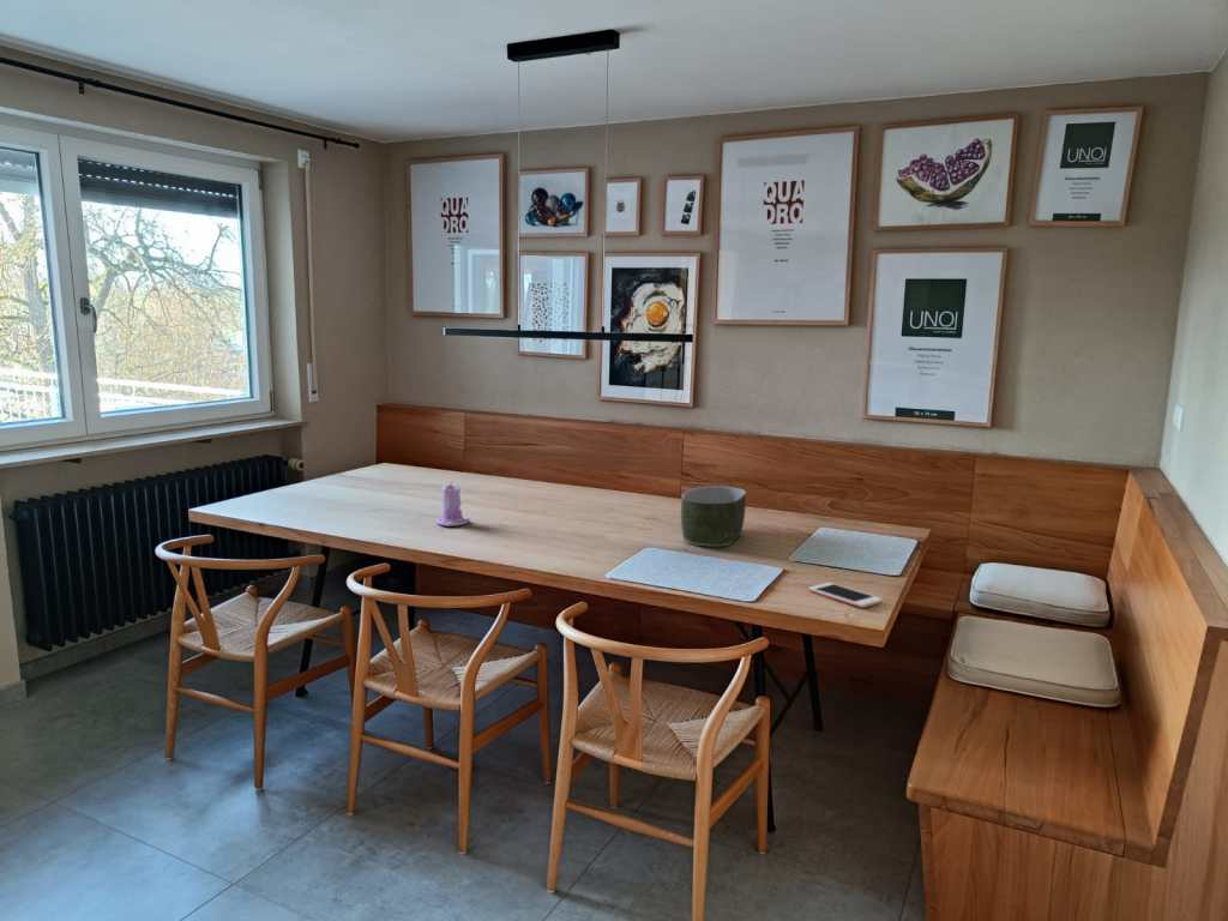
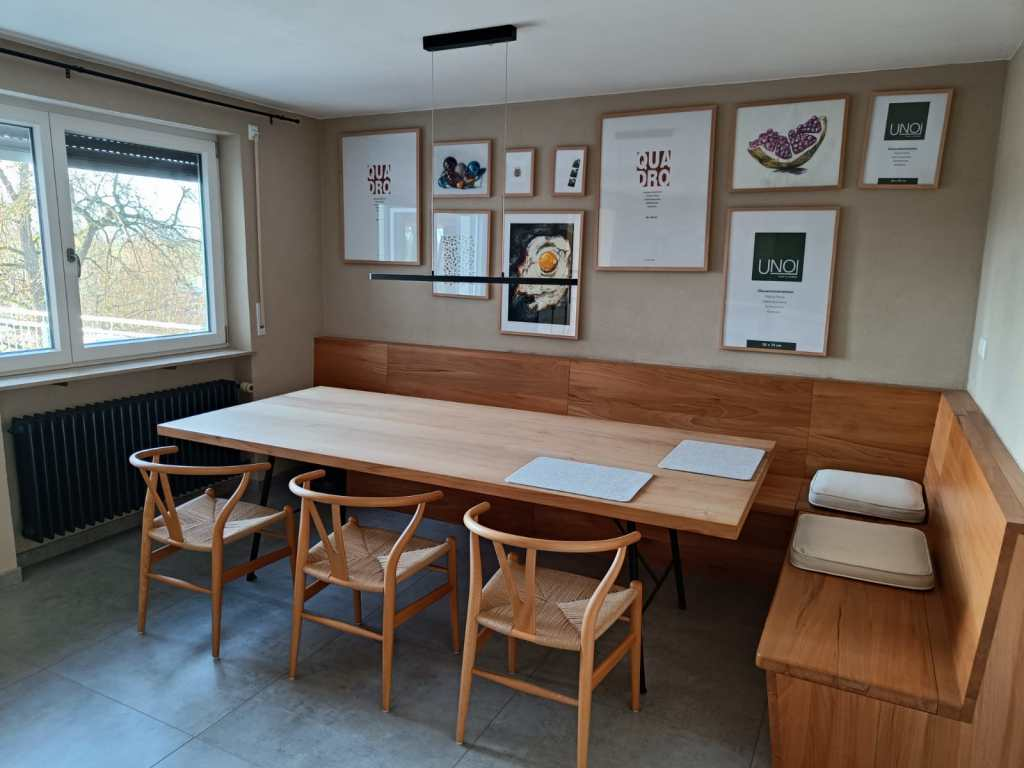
- cell phone [808,582,884,609]
- bowl [680,484,747,548]
- candle [435,482,471,528]
